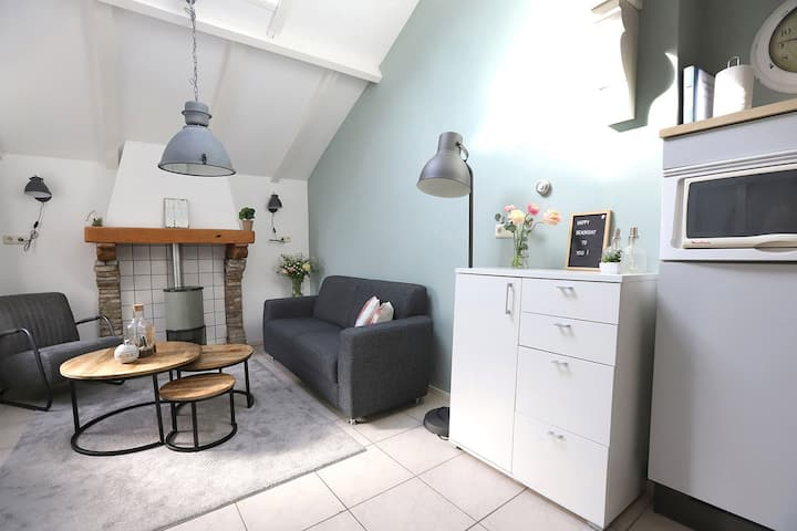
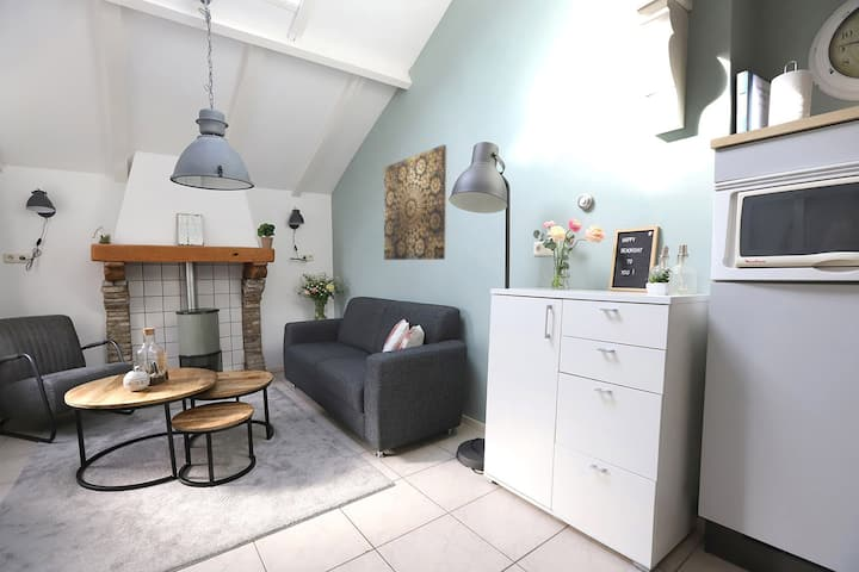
+ wall art [383,143,447,261]
